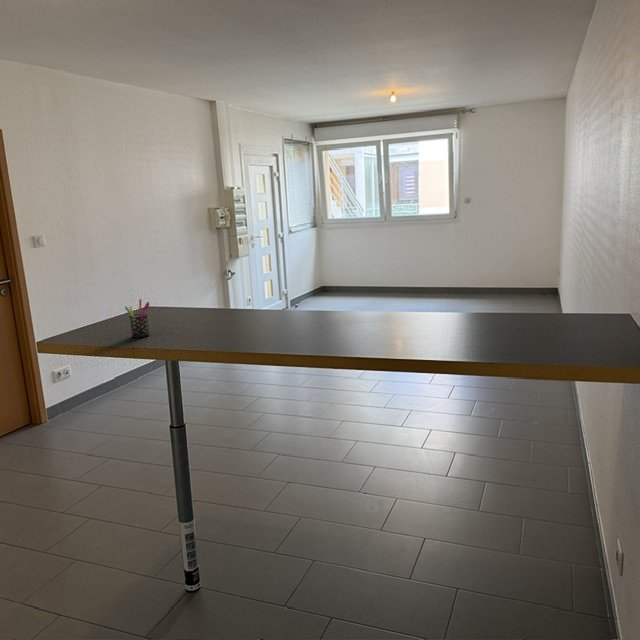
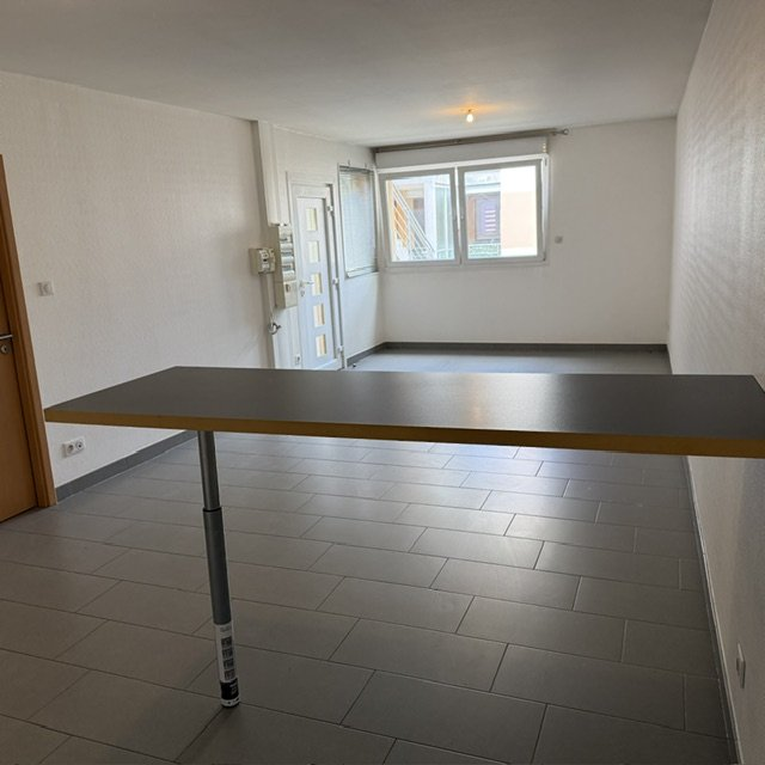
- pen holder [124,298,151,339]
